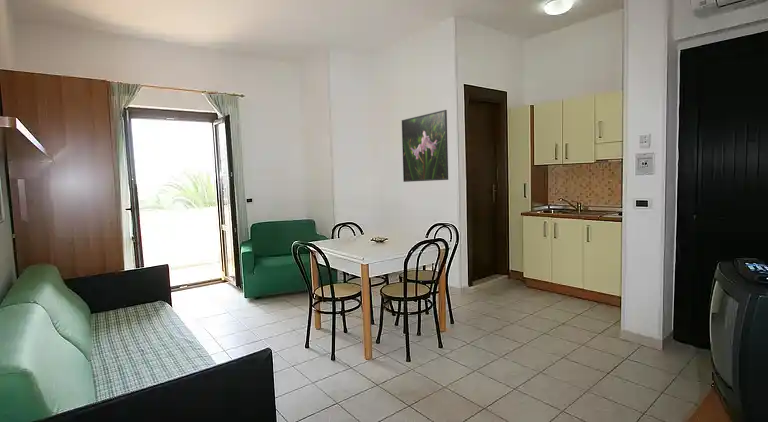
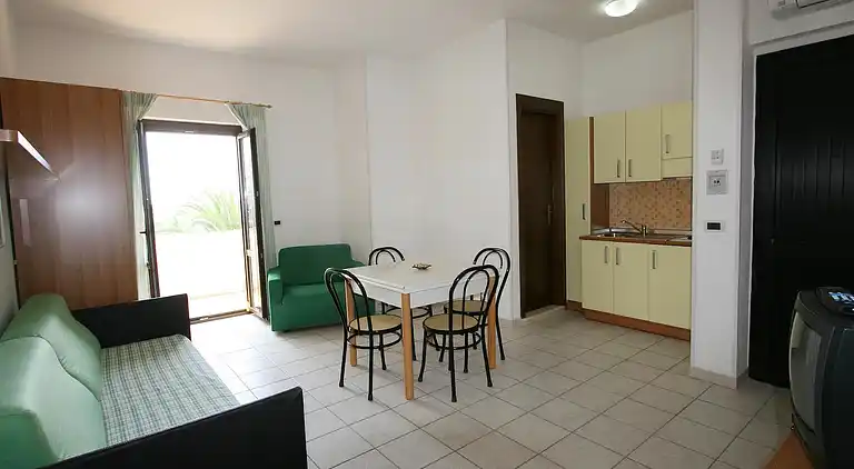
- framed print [401,109,449,183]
